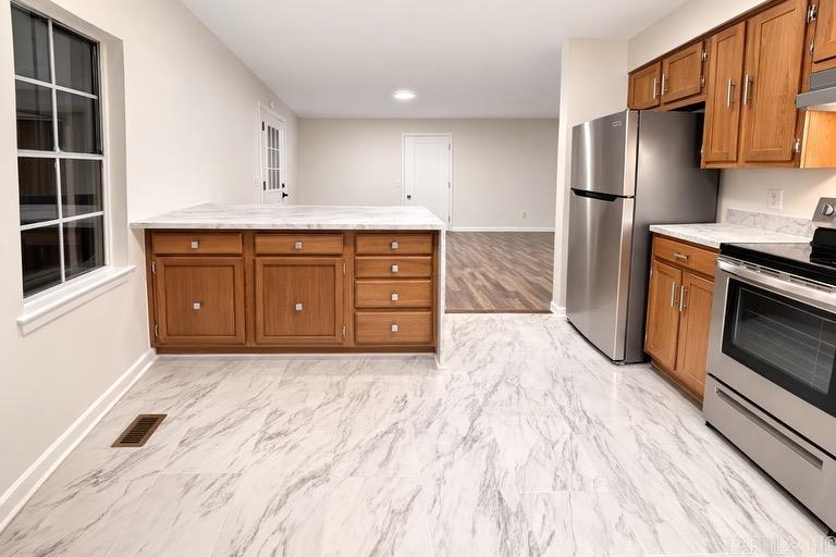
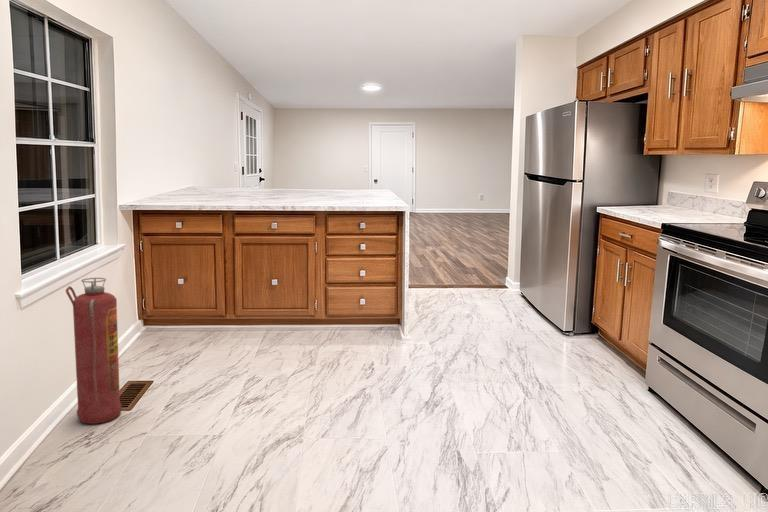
+ fire extinguisher [65,277,122,425]
